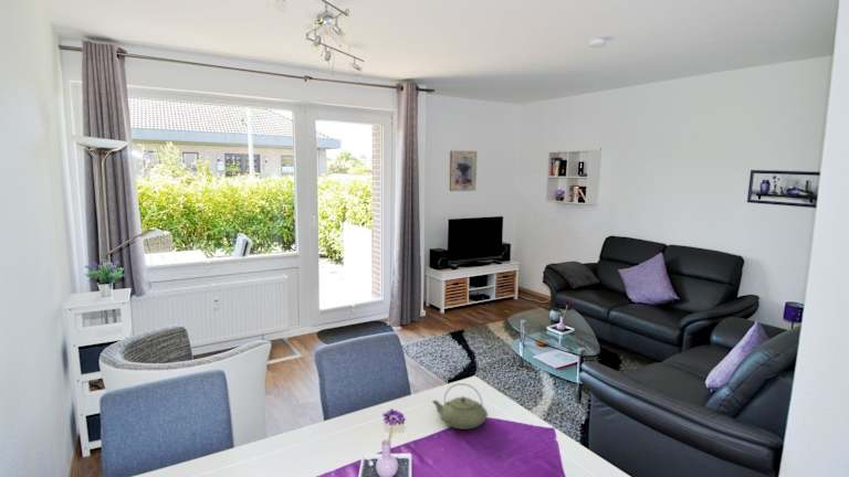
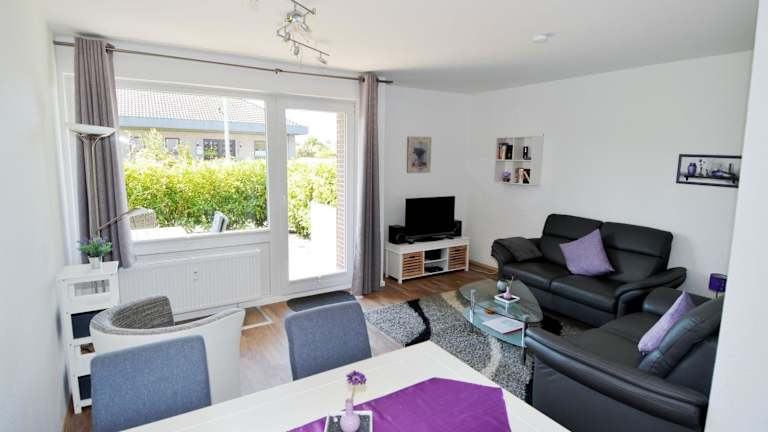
- teapot [431,382,489,431]
